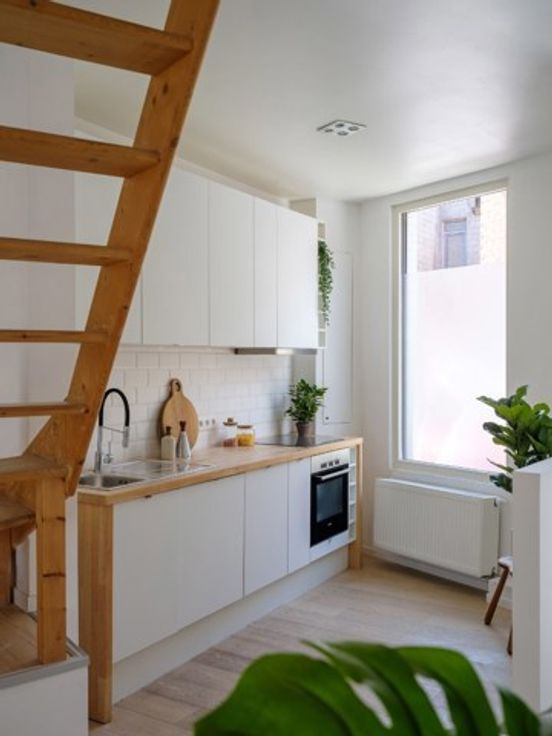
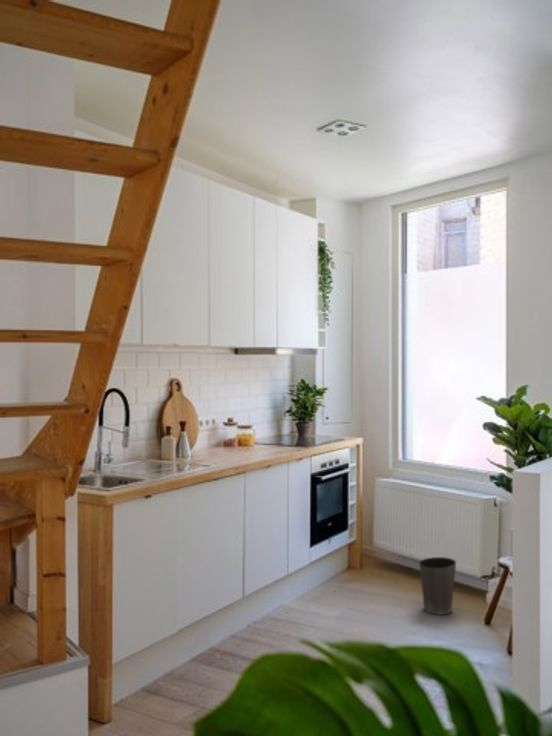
+ waste basket [418,556,457,616]
